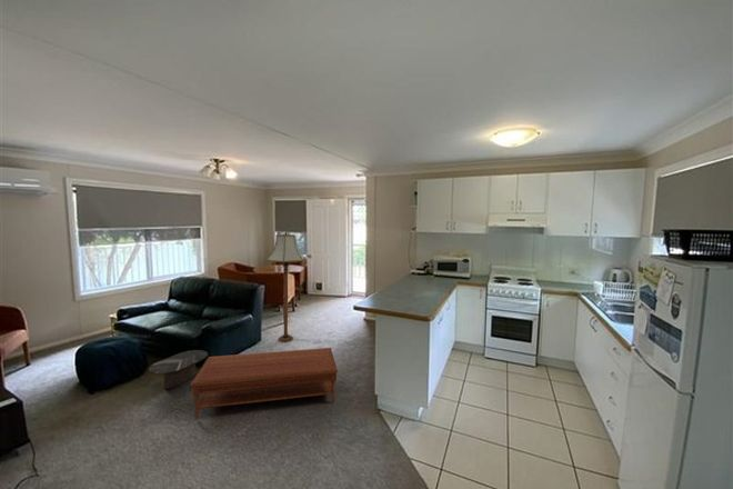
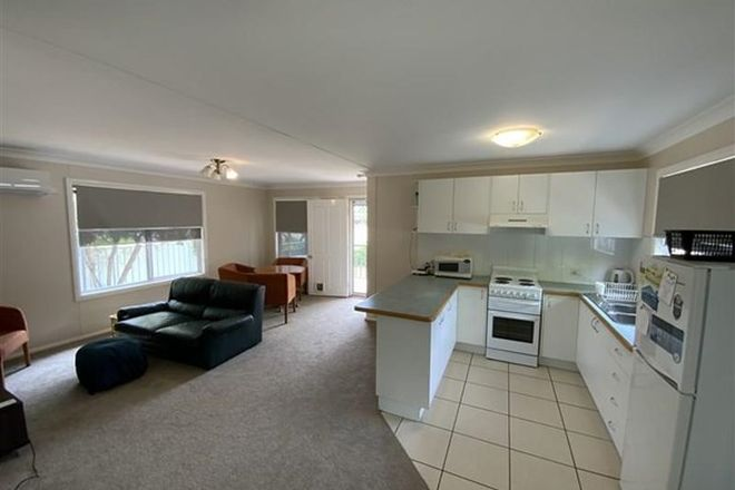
- coffee table [189,347,339,420]
- side table [148,349,209,390]
- floor lamp [265,230,305,343]
